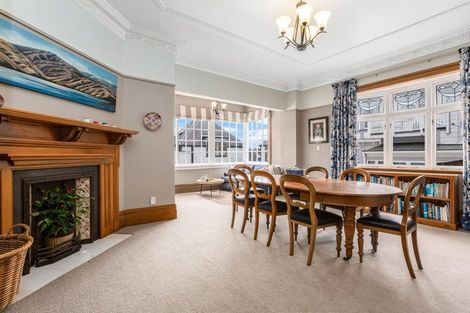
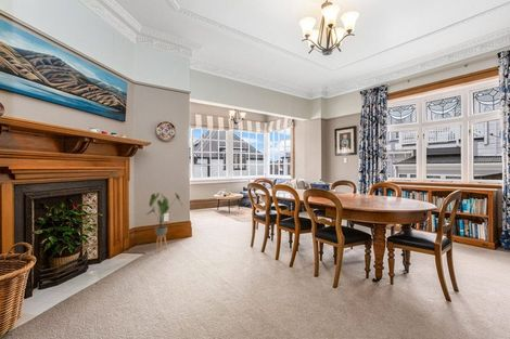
+ house plant [145,192,183,251]
